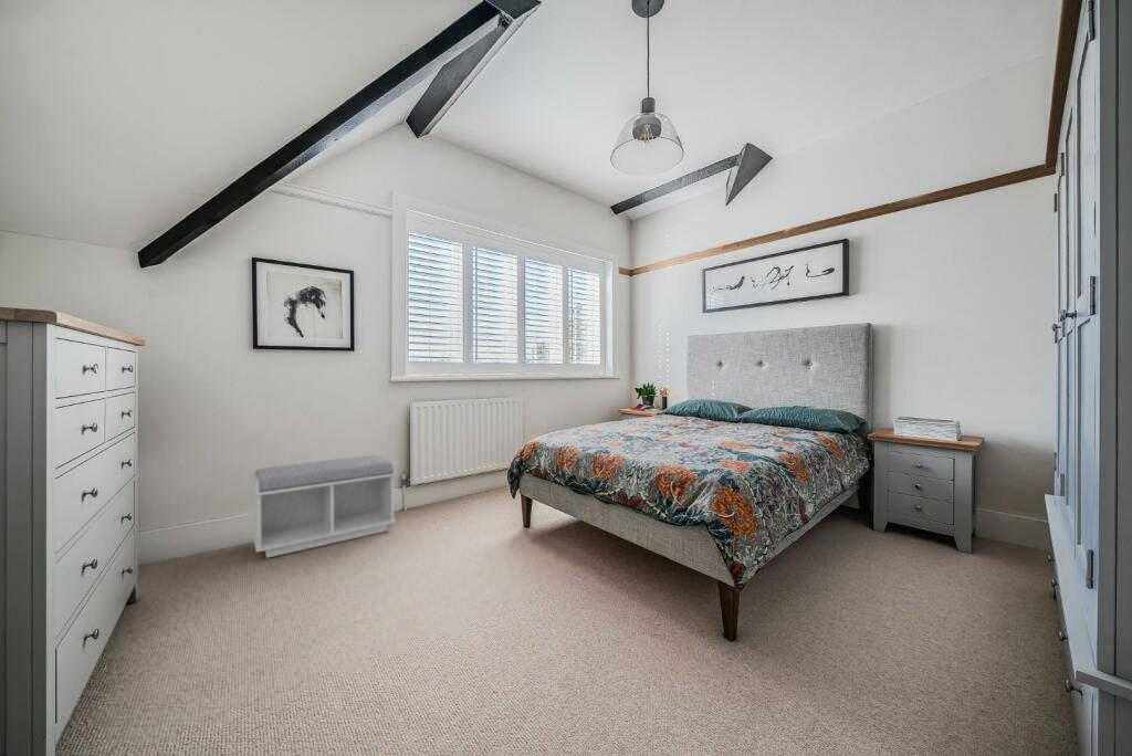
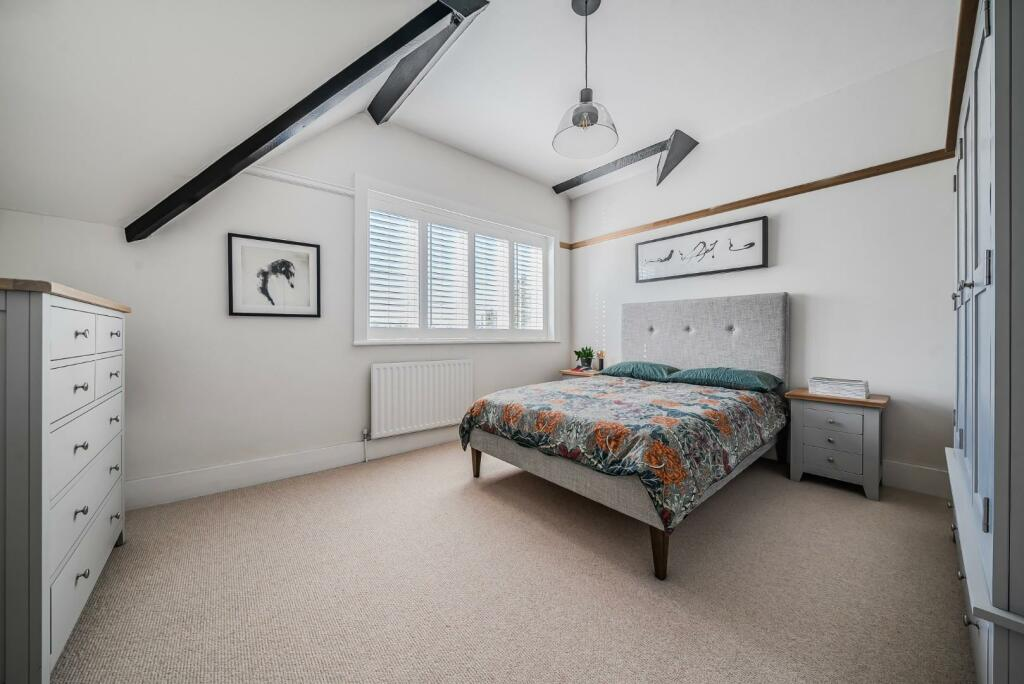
- bench [251,454,397,559]
